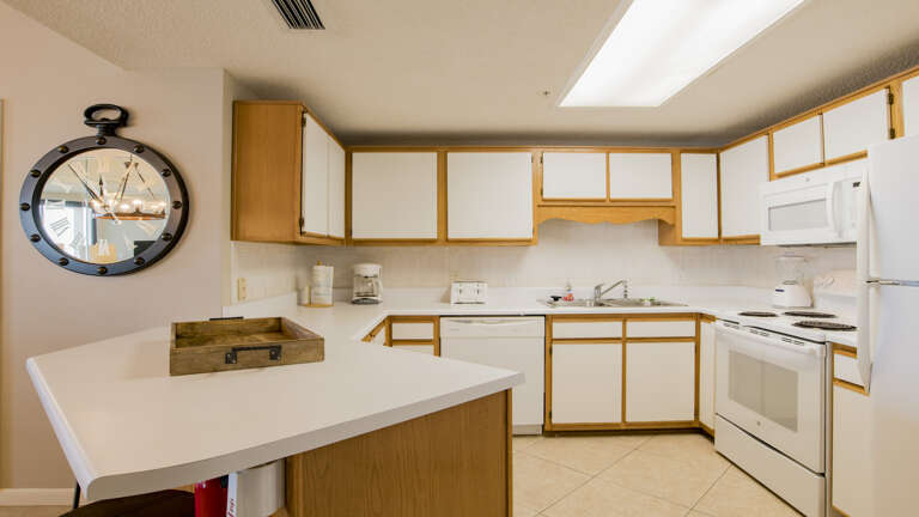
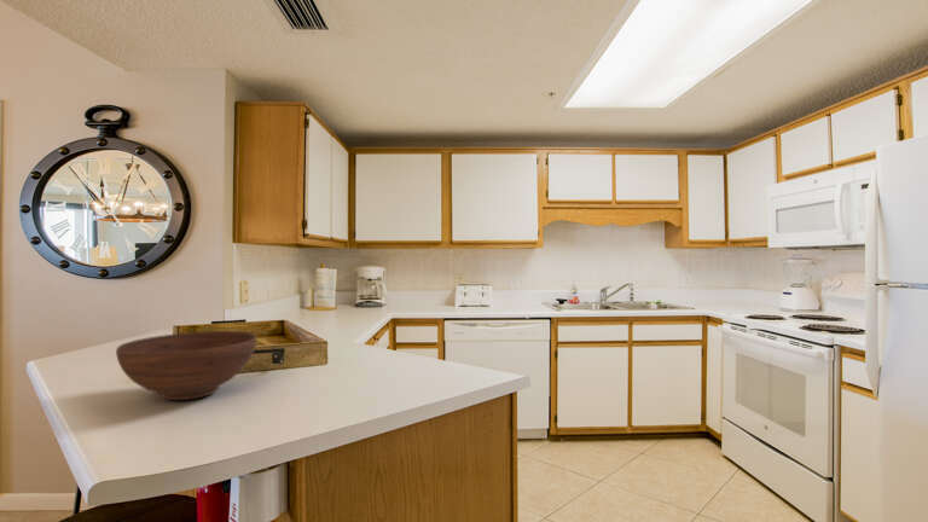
+ bowl [115,330,257,401]
